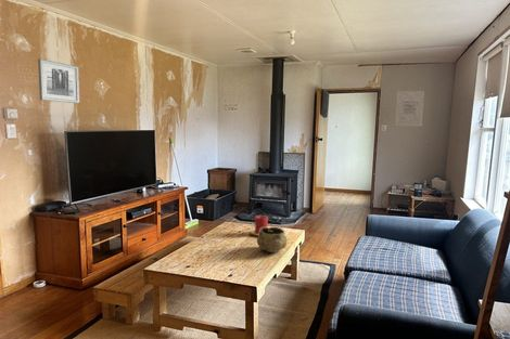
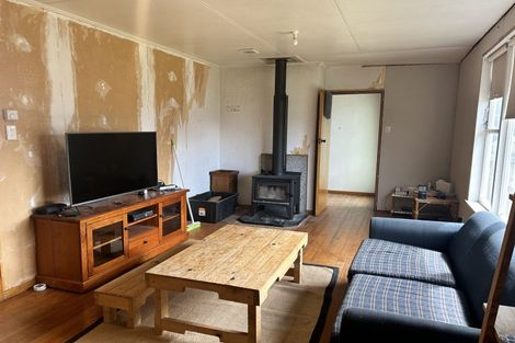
- candle [250,214,269,237]
- wall art [394,90,425,127]
- wall art [37,57,80,104]
- decorative bowl [256,226,289,253]
